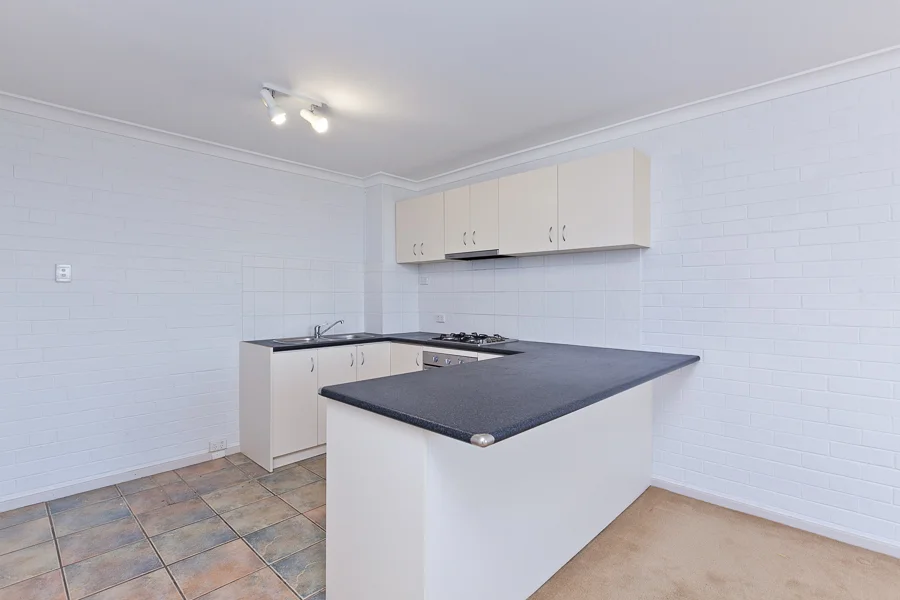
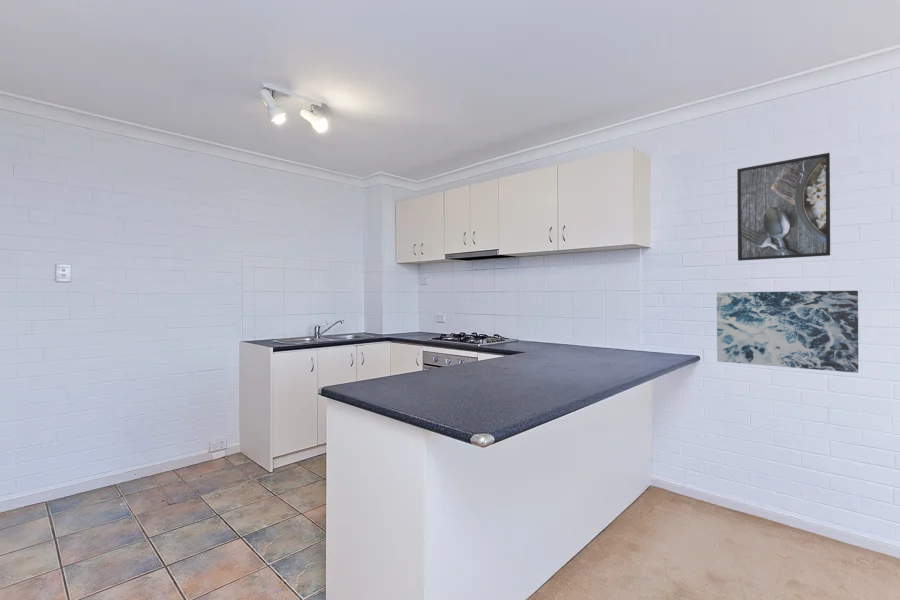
+ wall art [716,290,859,374]
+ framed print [736,152,831,262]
